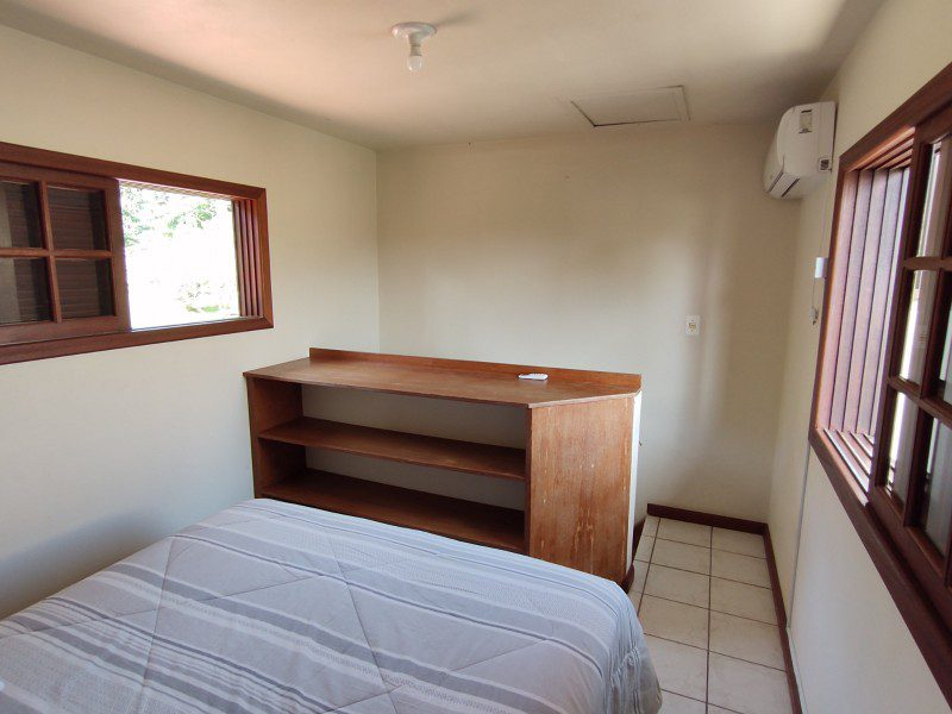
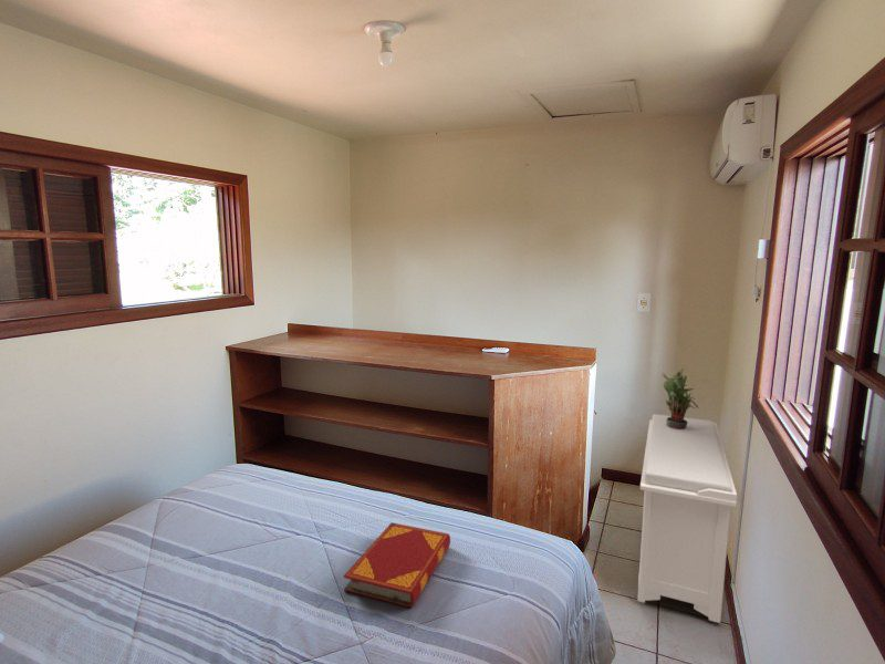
+ potted plant [662,367,700,429]
+ bench [636,413,738,624]
+ hardback book [343,521,451,609]
